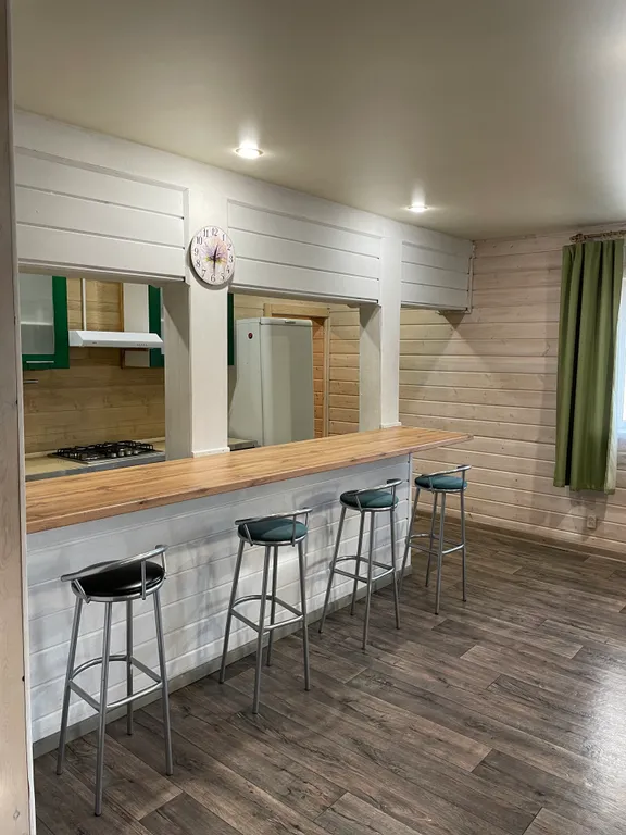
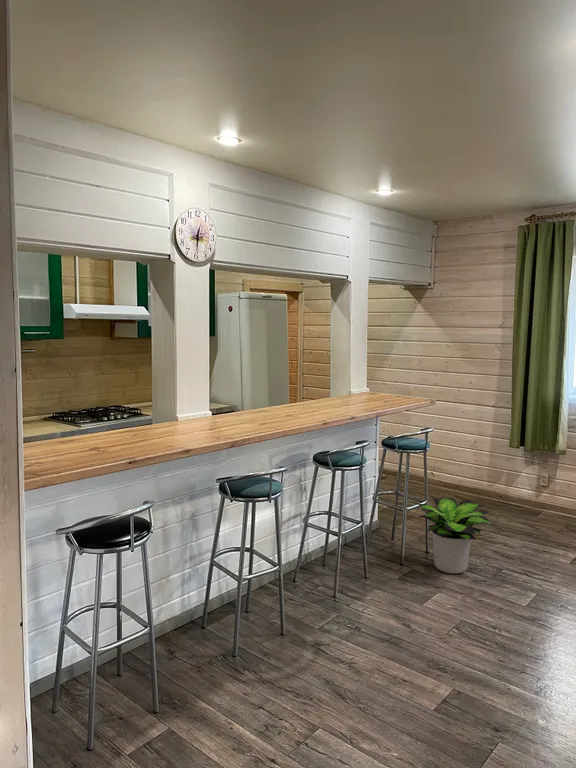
+ potted plant [415,497,499,574]
